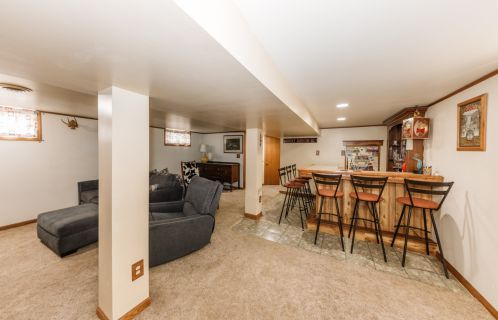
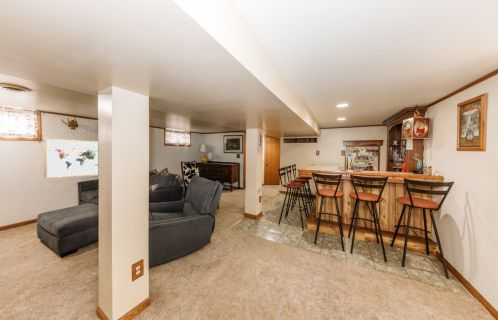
+ wall art [43,137,99,180]
